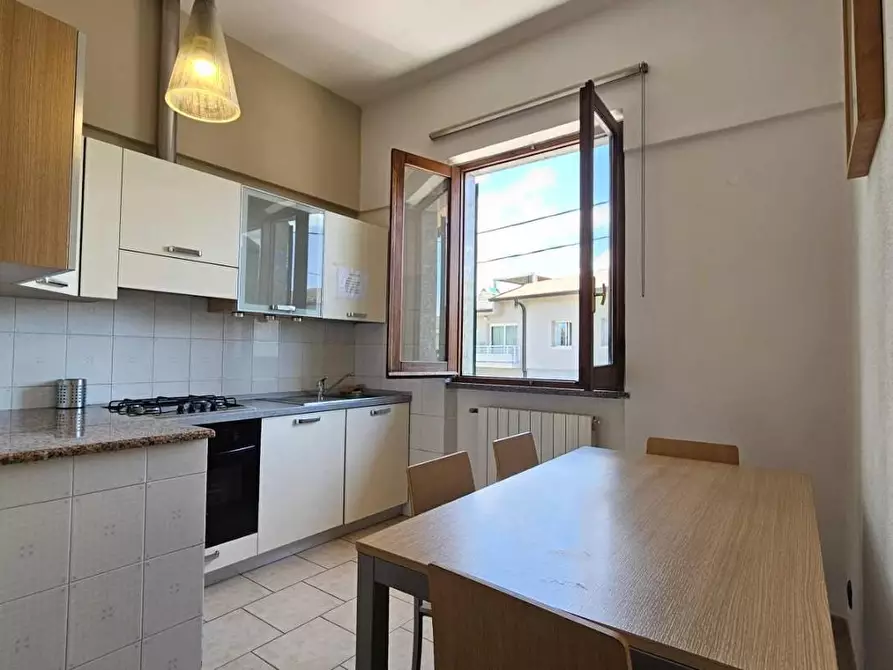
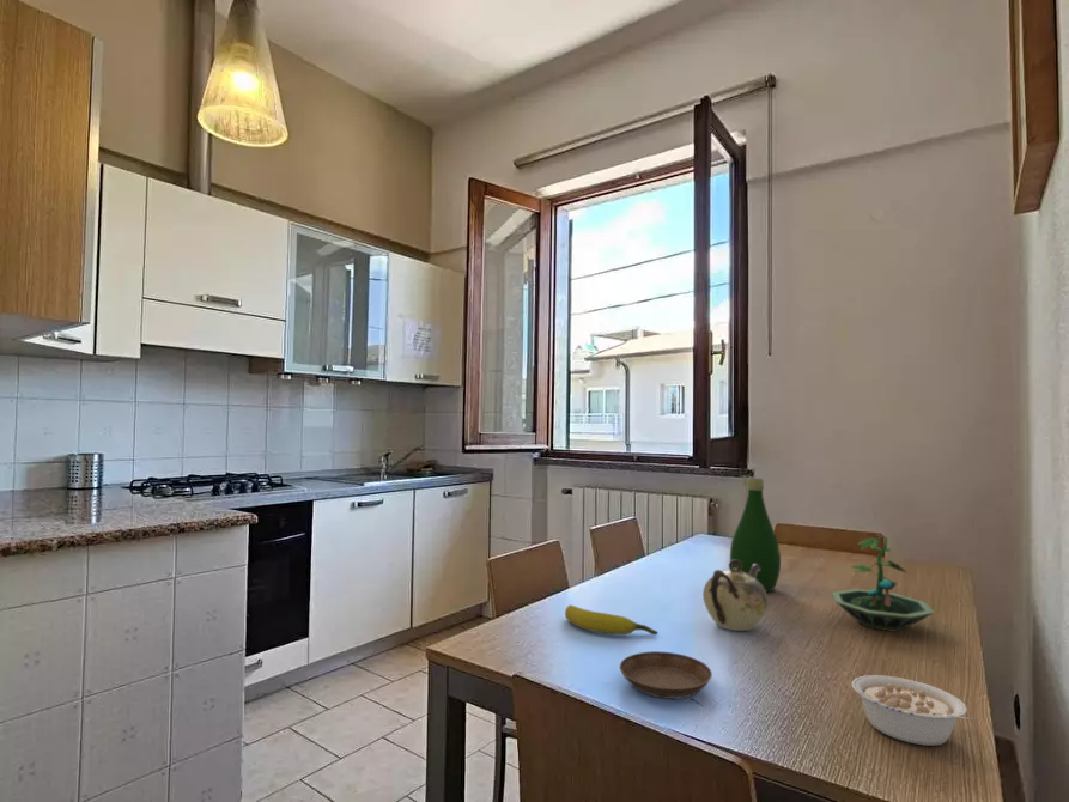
+ banana [564,603,660,636]
+ terrarium [831,533,936,633]
+ teapot [701,560,769,632]
+ saucer [619,650,713,700]
+ bottle [729,476,782,593]
+ legume [851,674,979,747]
